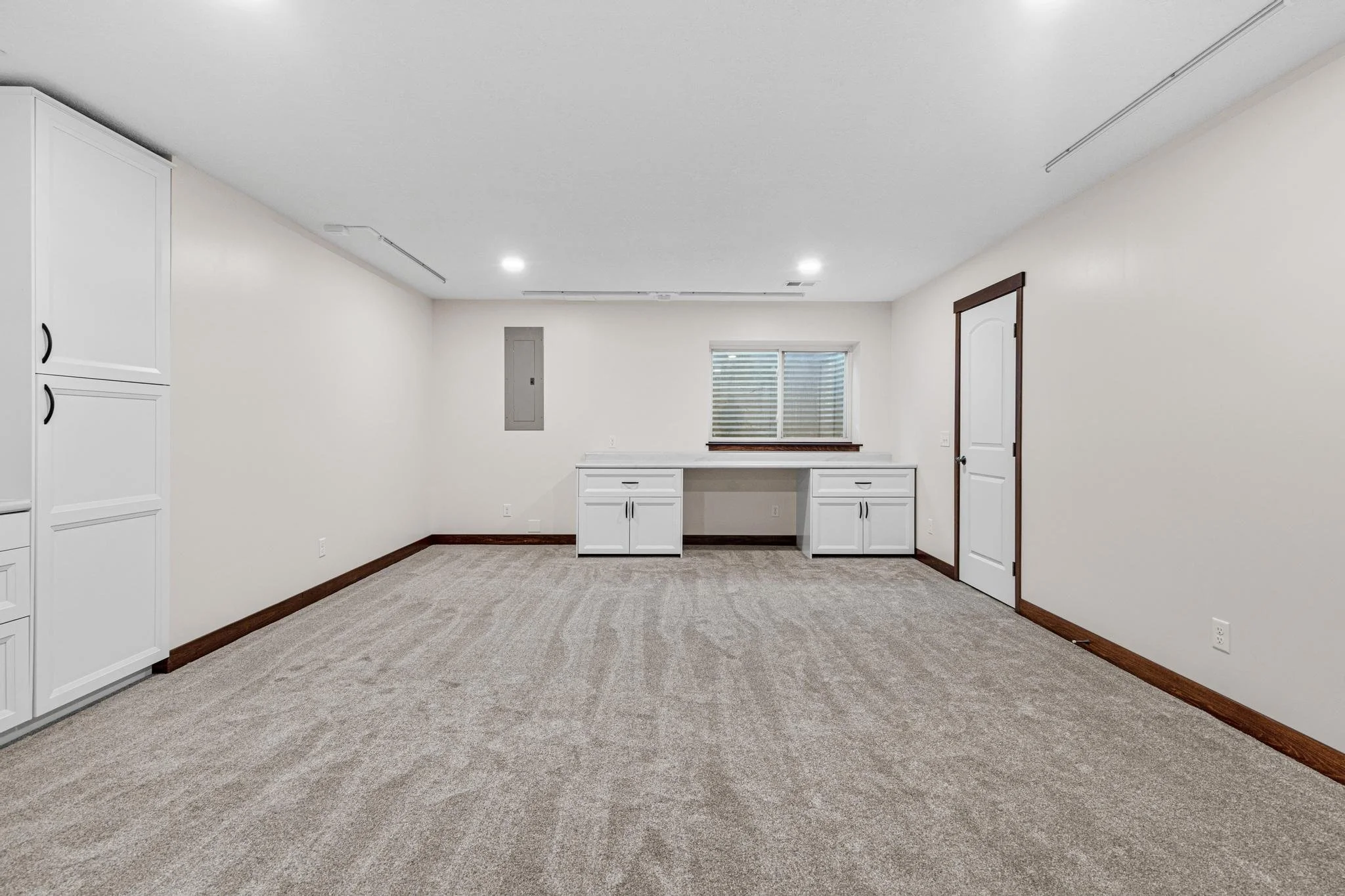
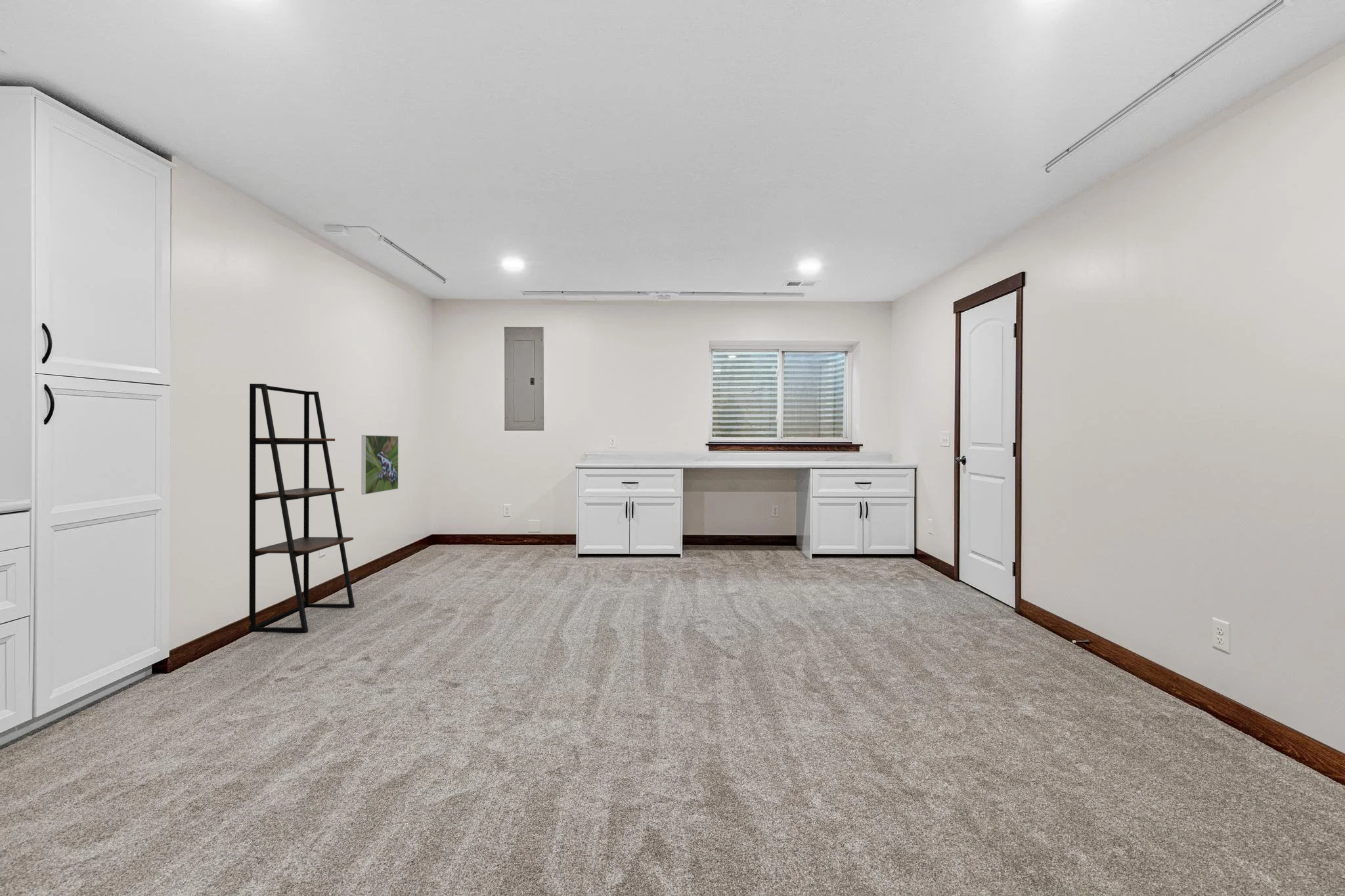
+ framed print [361,435,399,495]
+ shelving unit [249,383,355,633]
